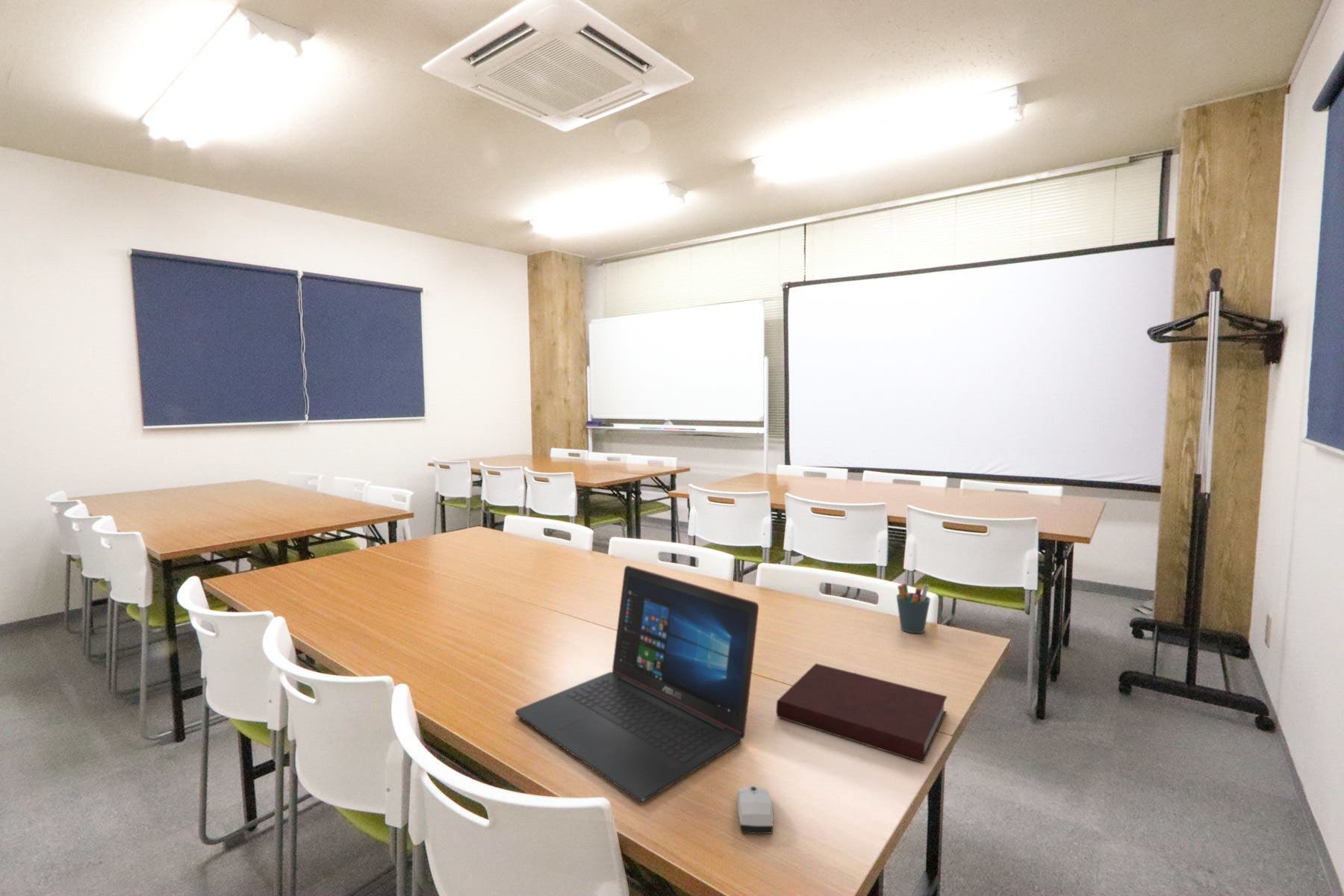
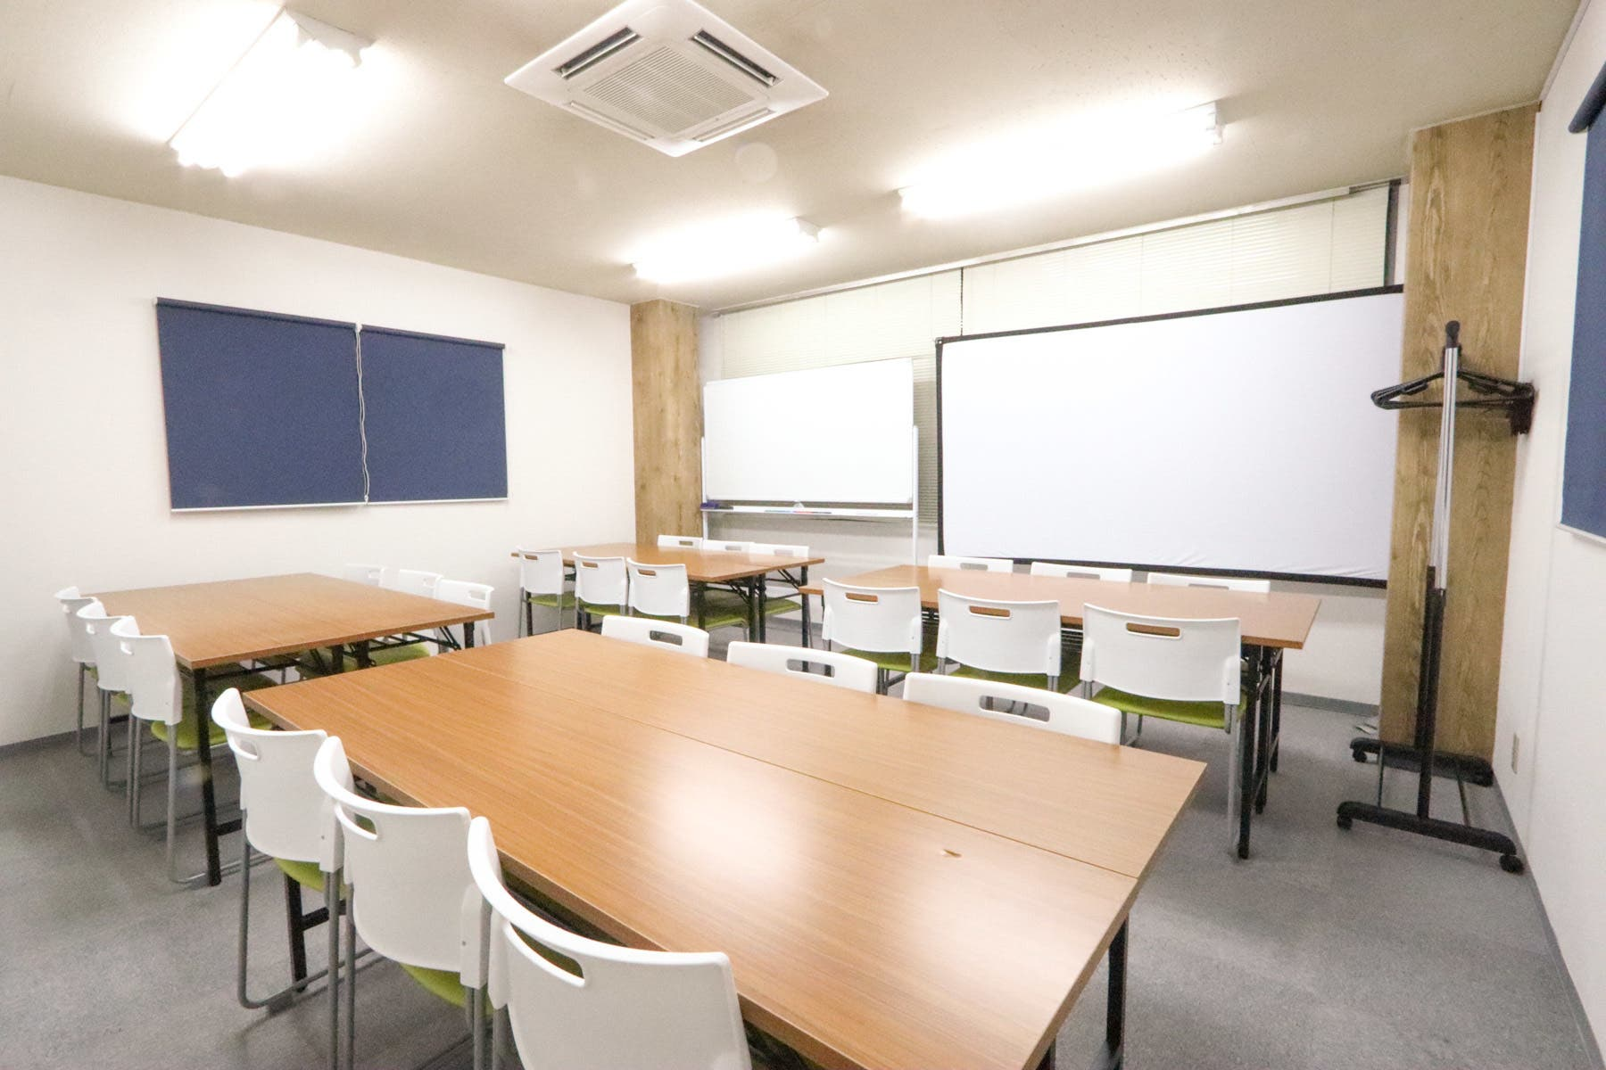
- pen holder [896,583,931,634]
- laptop [514,564,759,802]
- notebook [776,663,948,764]
- computer mouse [736,785,774,835]
